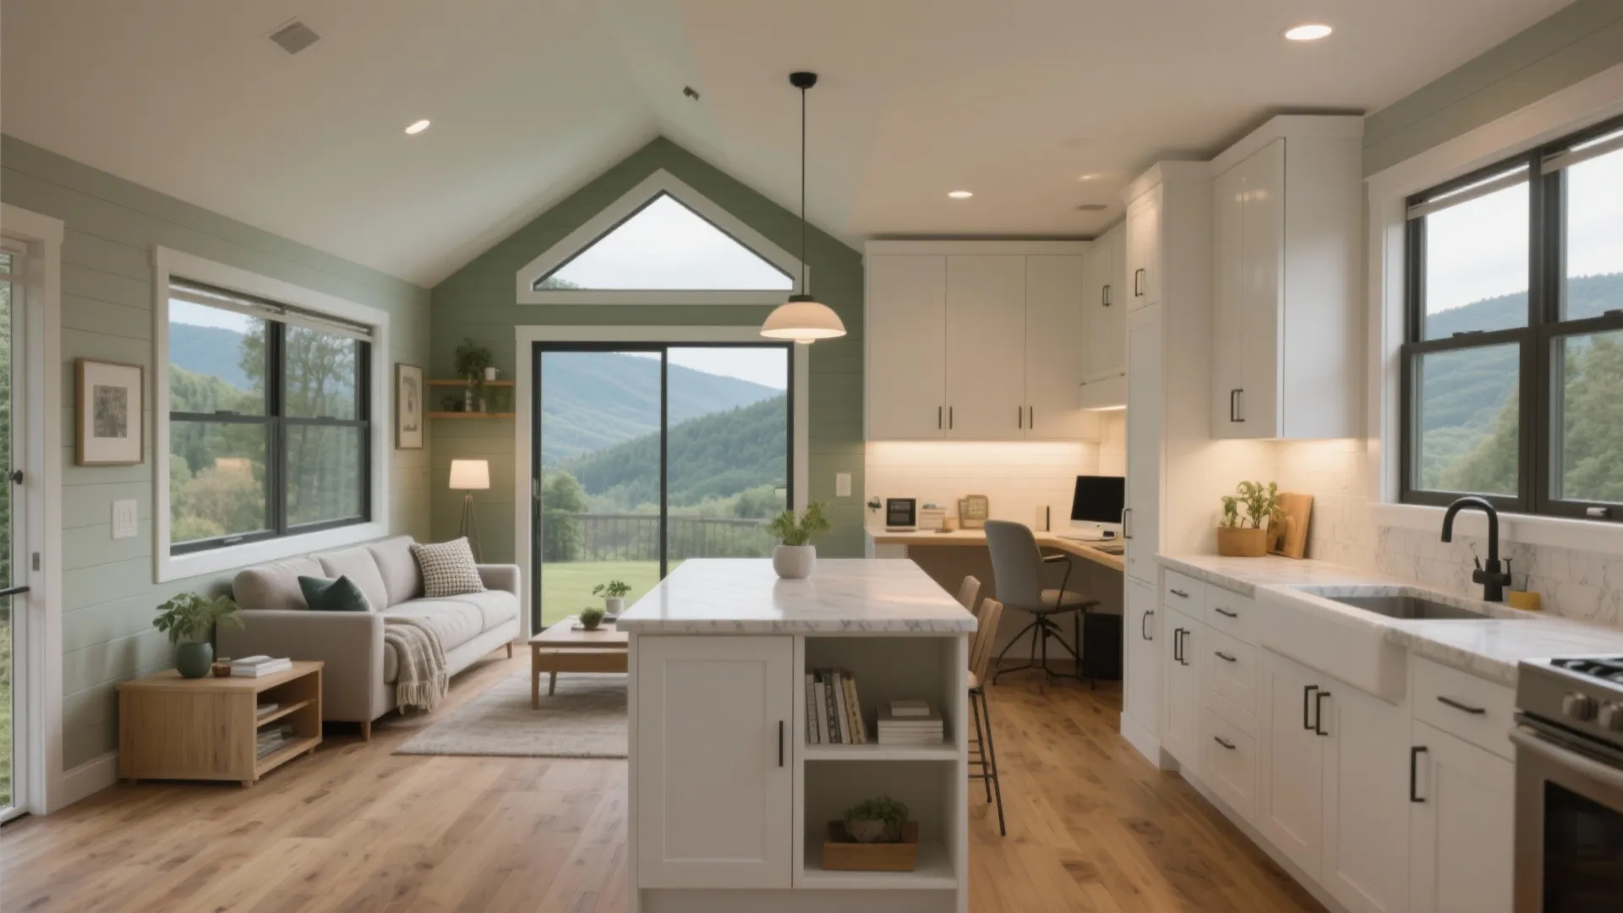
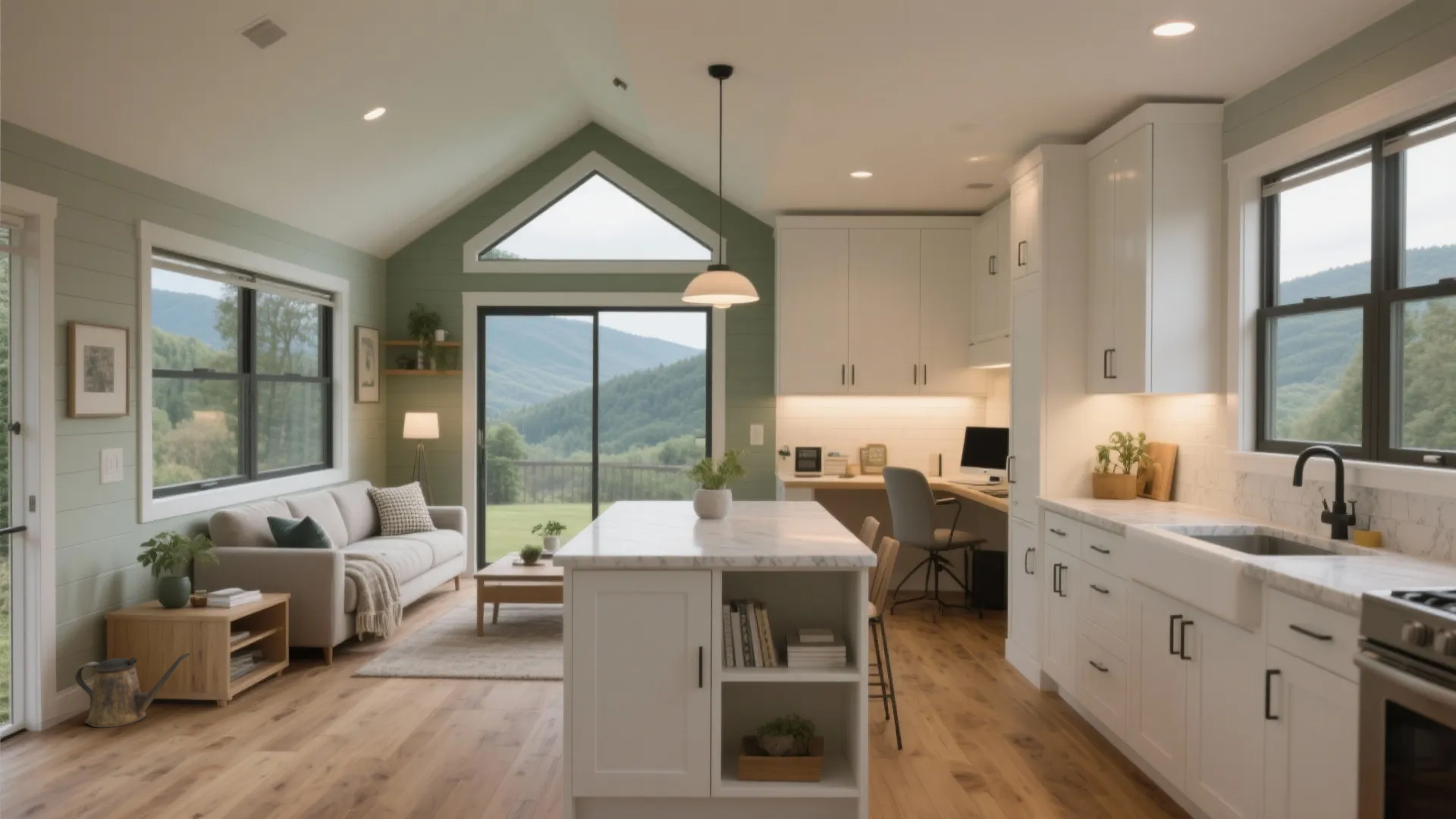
+ watering can [74,652,190,728]
